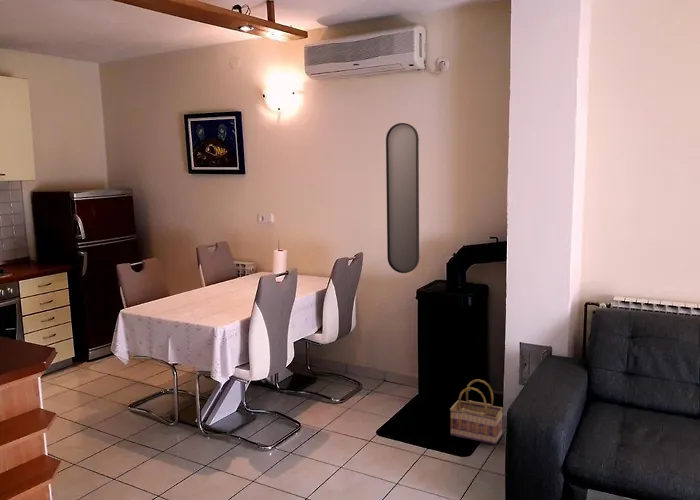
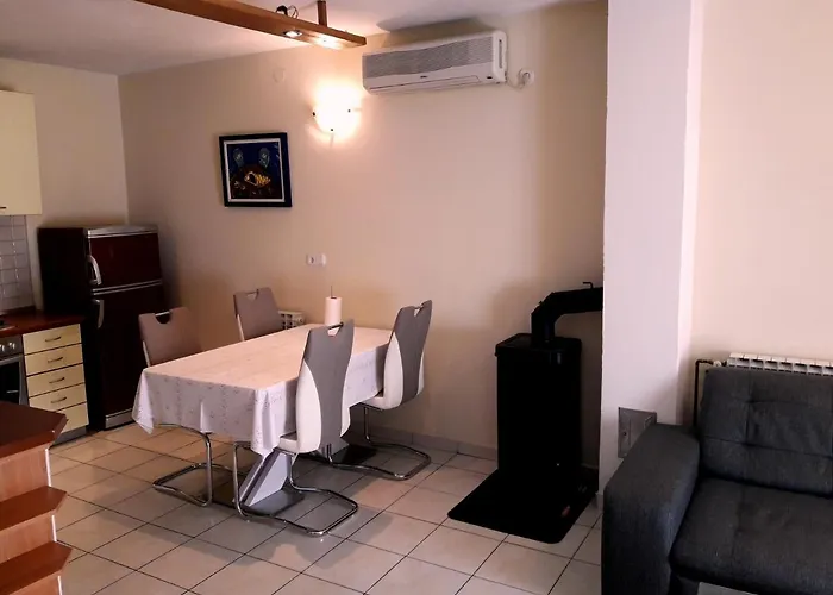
- basket [449,378,504,445]
- home mirror [385,122,420,274]
